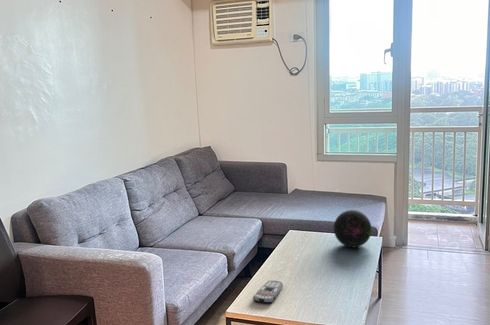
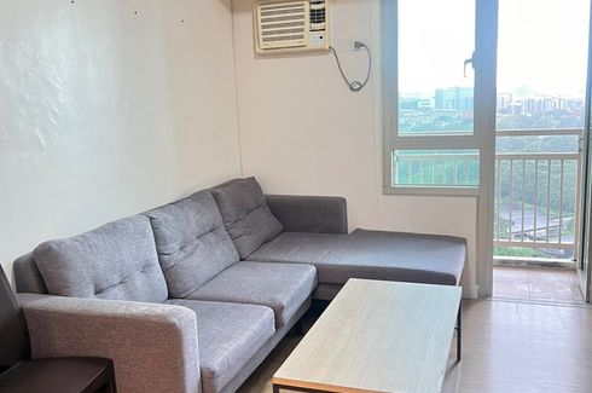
- remote control [252,279,284,304]
- decorative orb [333,209,373,248]
